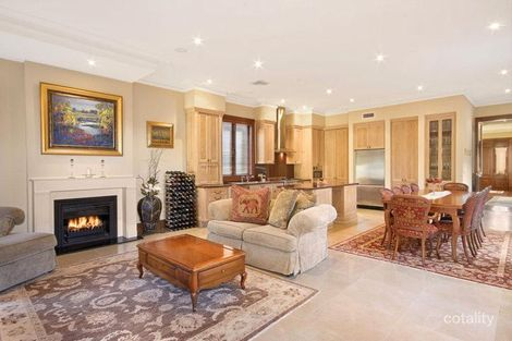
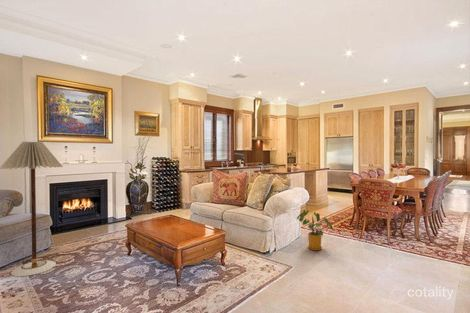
+ floor lamp [0,141,64,277]
+ house plant [296,209,334,251]
